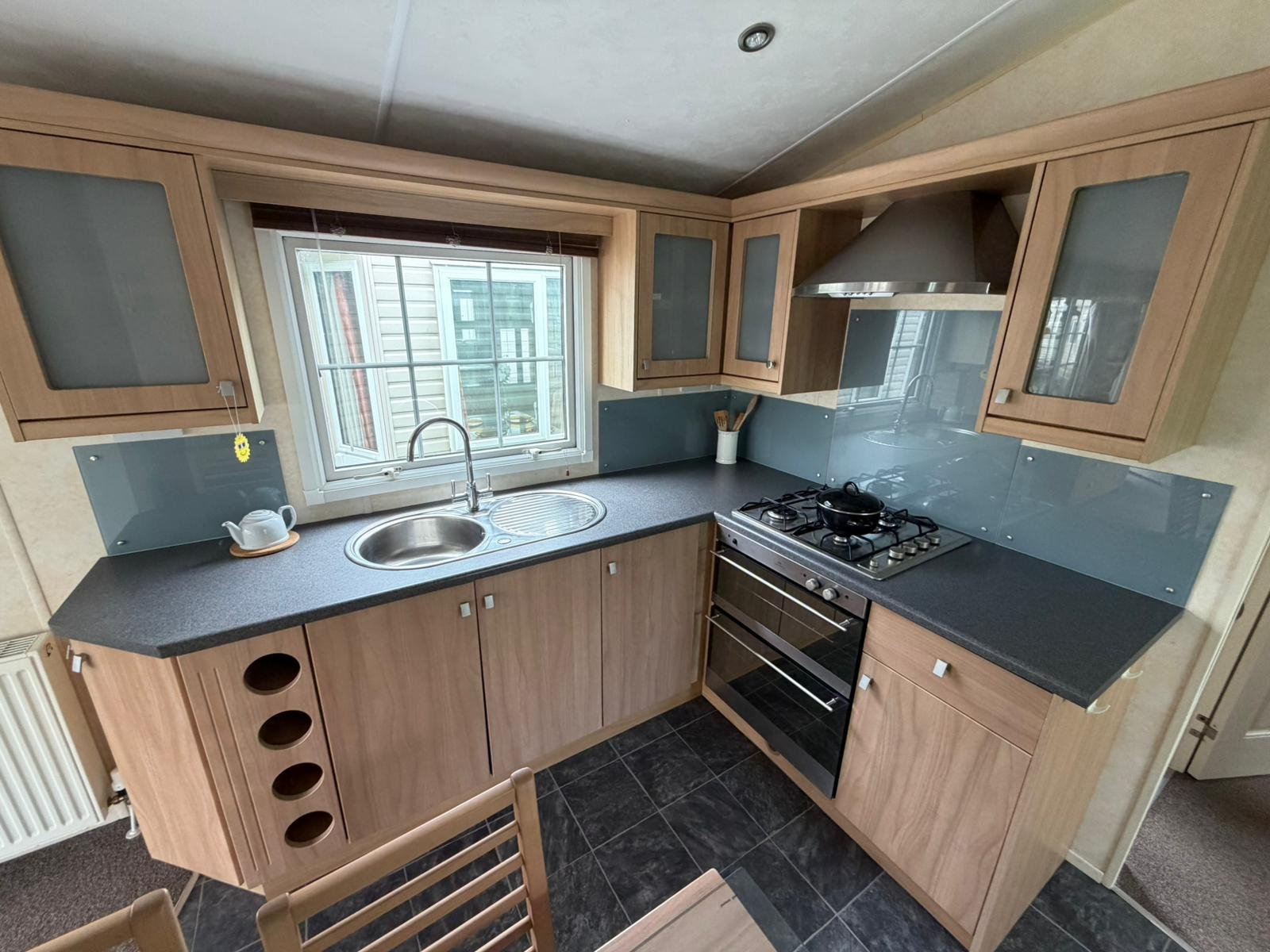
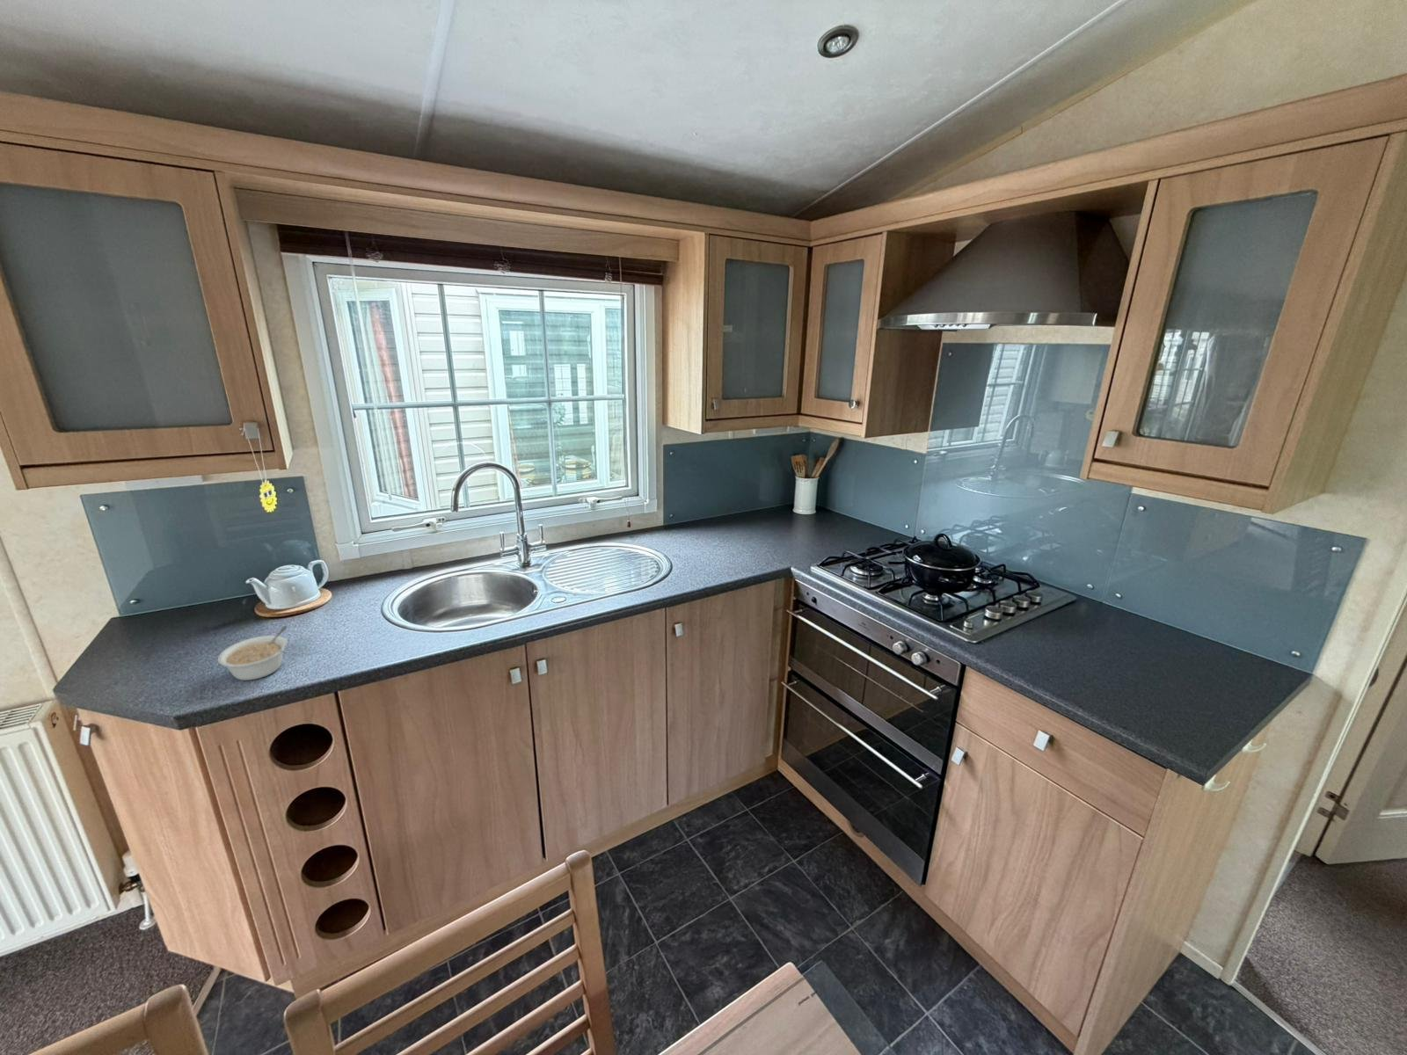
+ legume [217,625,288,682]
